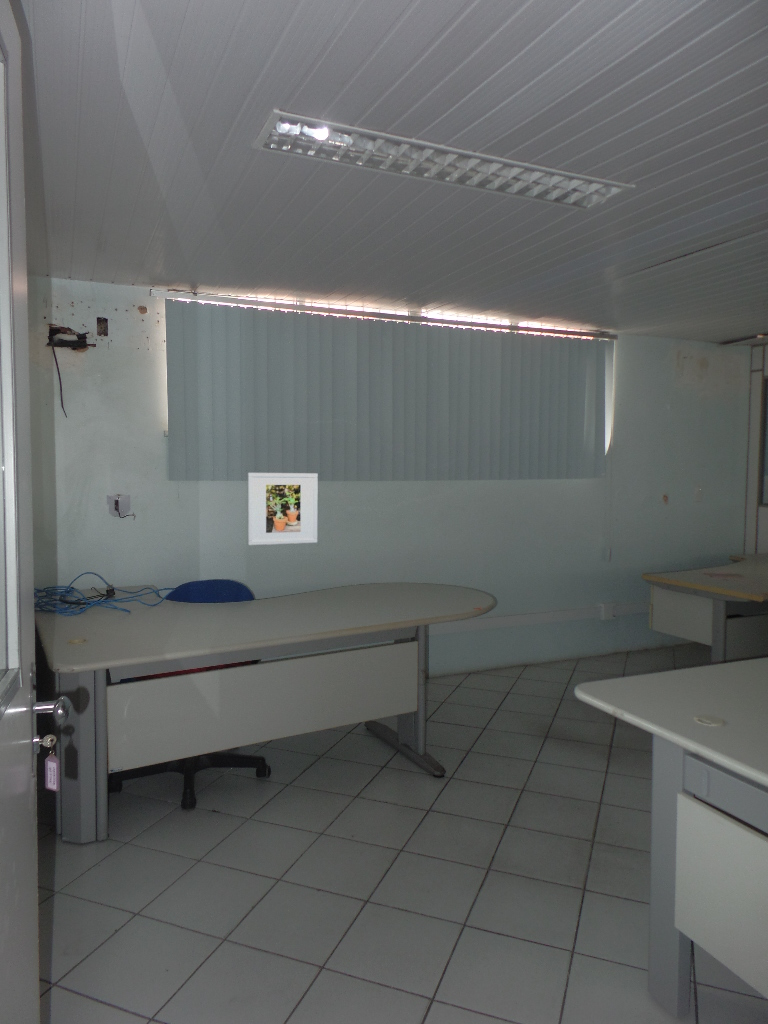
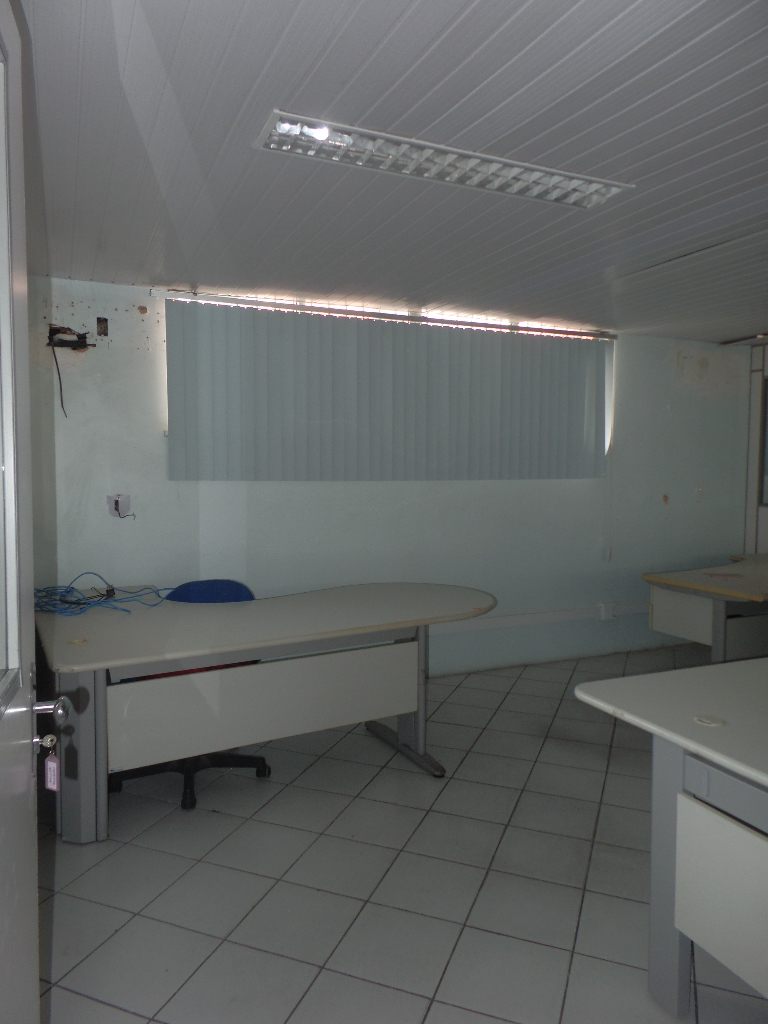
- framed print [247,472,318,546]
